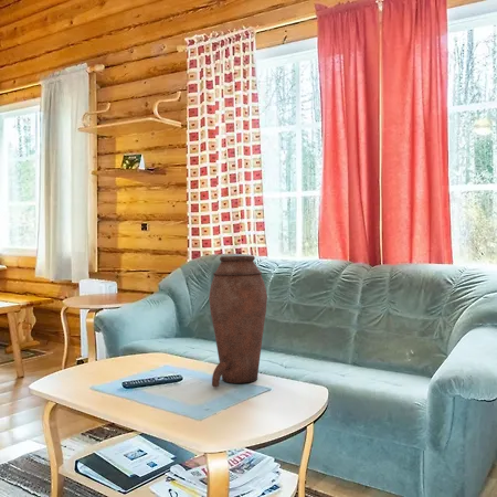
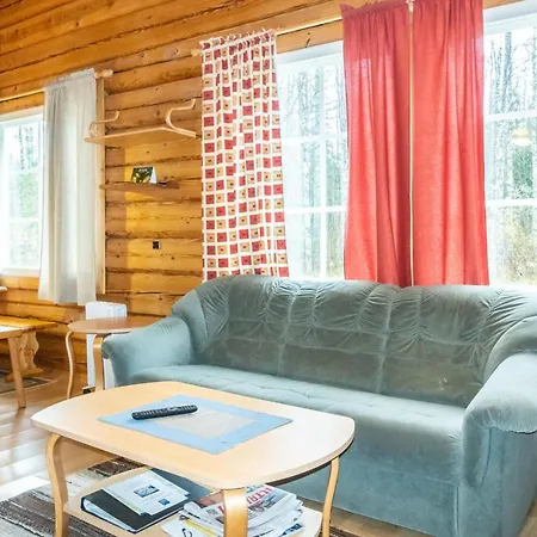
- vase [208,255,268,388]
